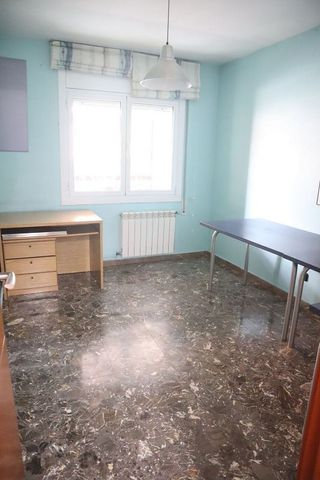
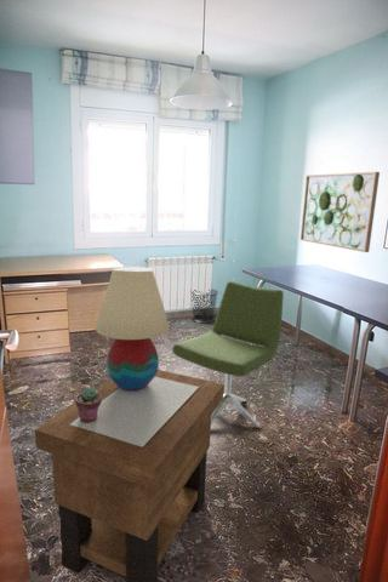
+ wall art [299,171,381,253]
+ waste bin [189,287,219,324]
+ potted succulent [74,387,102,423]
+ side table [34,369,226,582]
+ table lamp [95,266,171,390]
+ chair [171,280,285,429]
